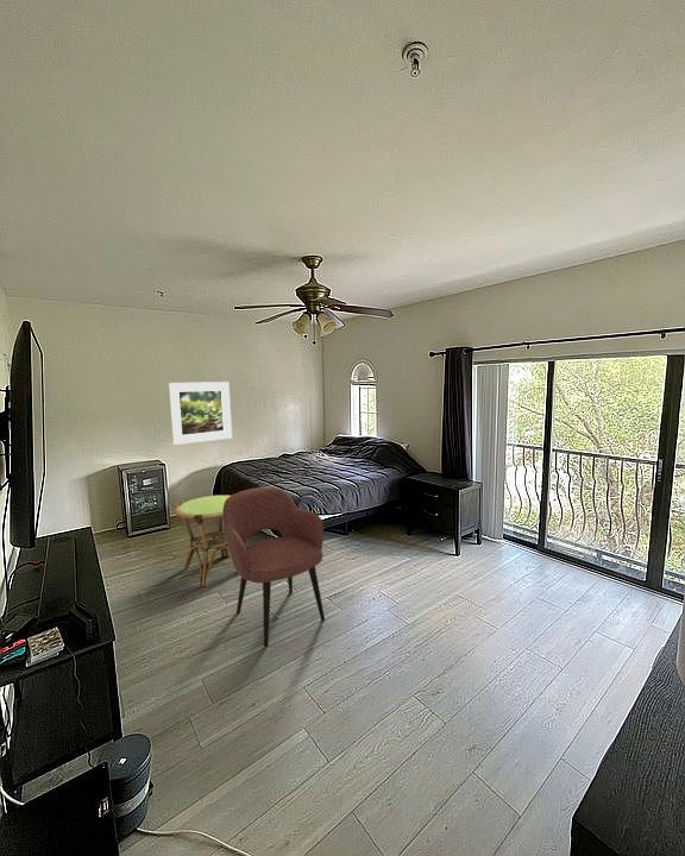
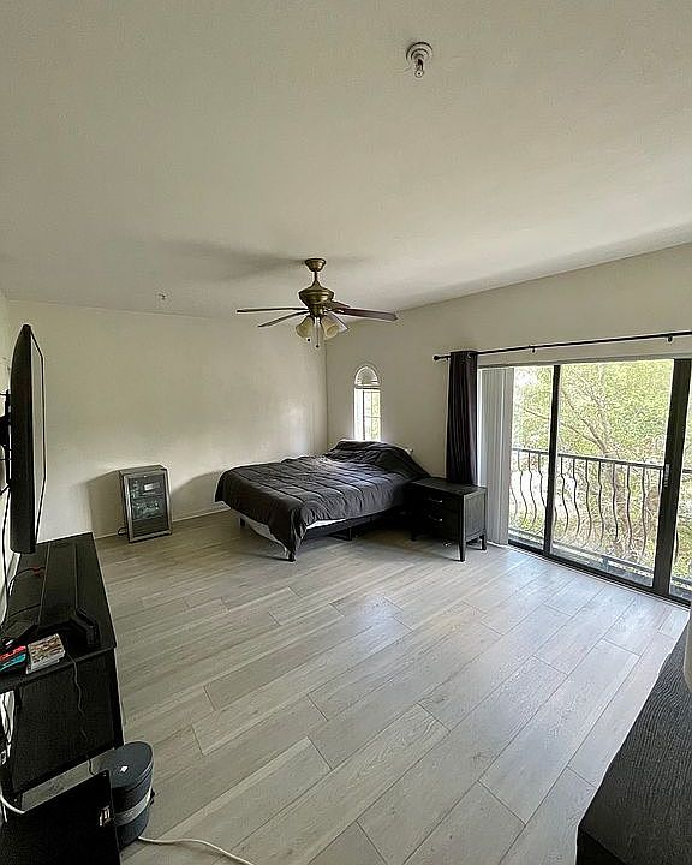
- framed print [168,380,233,446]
- armchair [222,486,326,648]
- side table [174,493,231,587]
